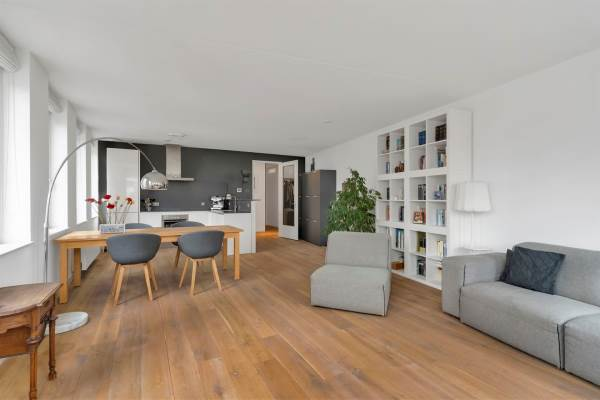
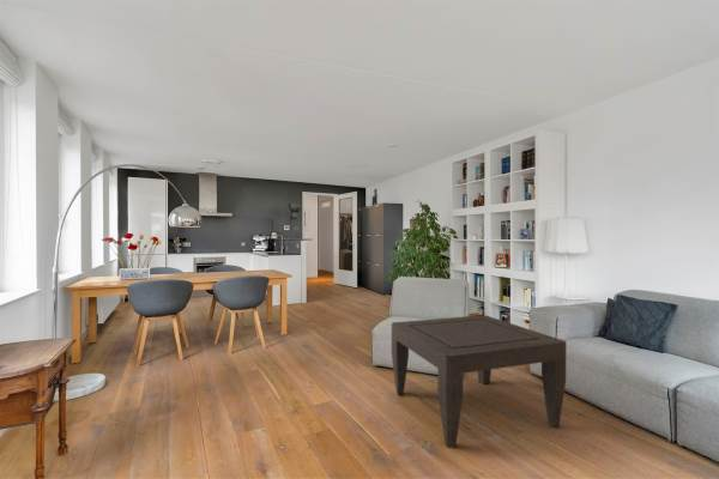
+ coffee table [391,314,567,449]
